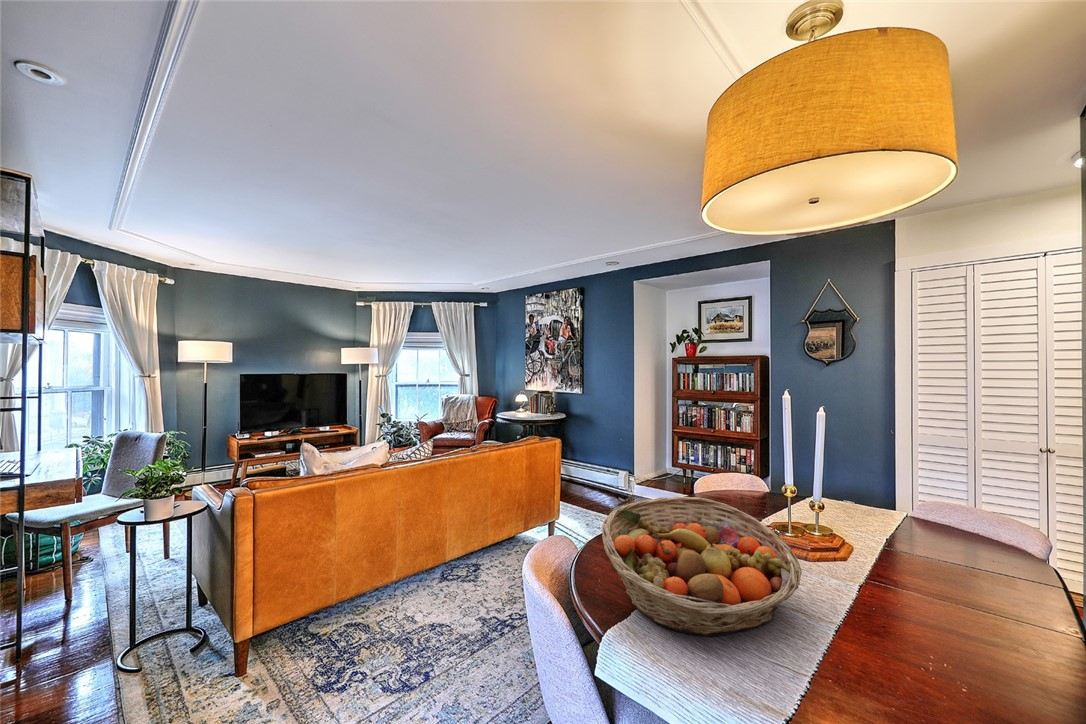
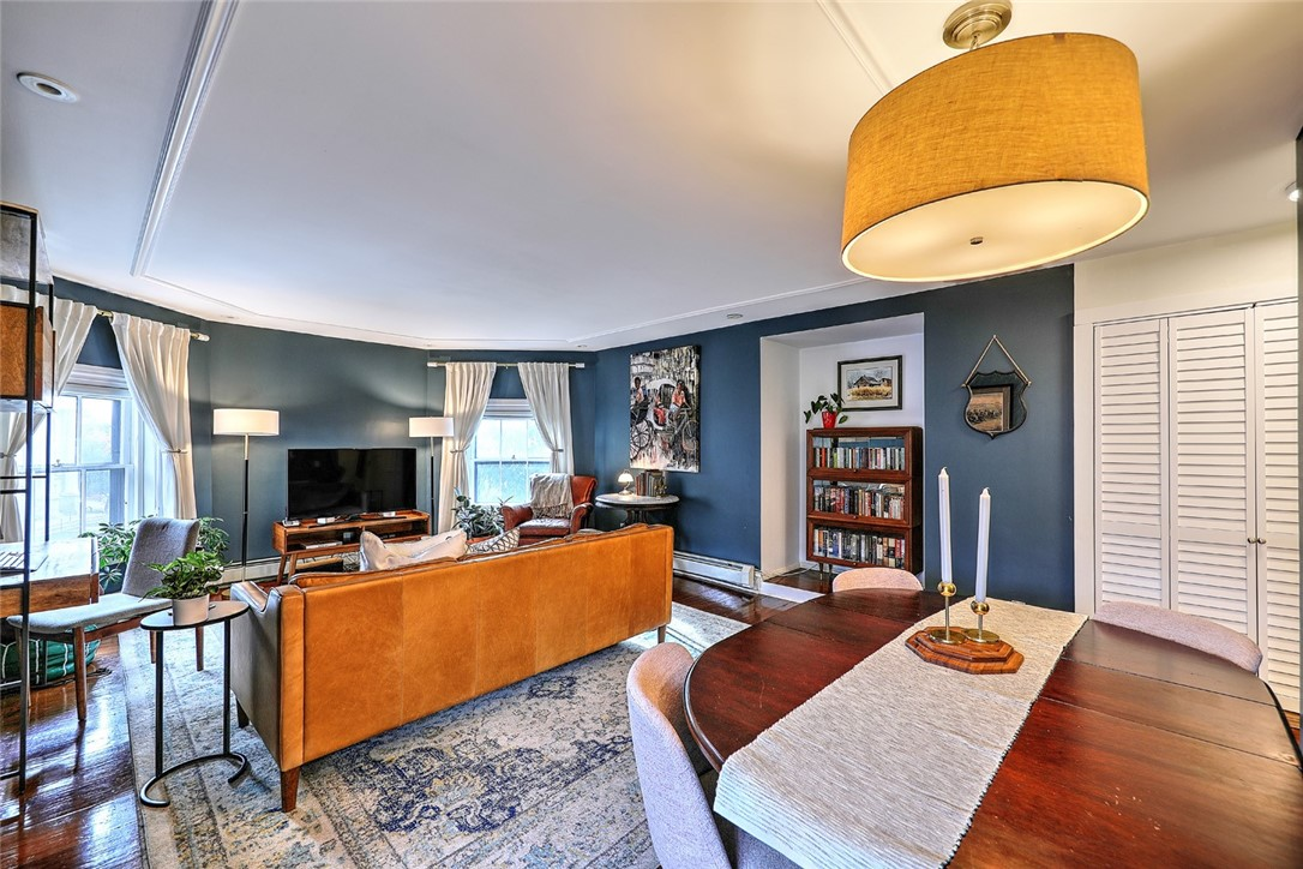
- fruit basket [601,496,803,637]
